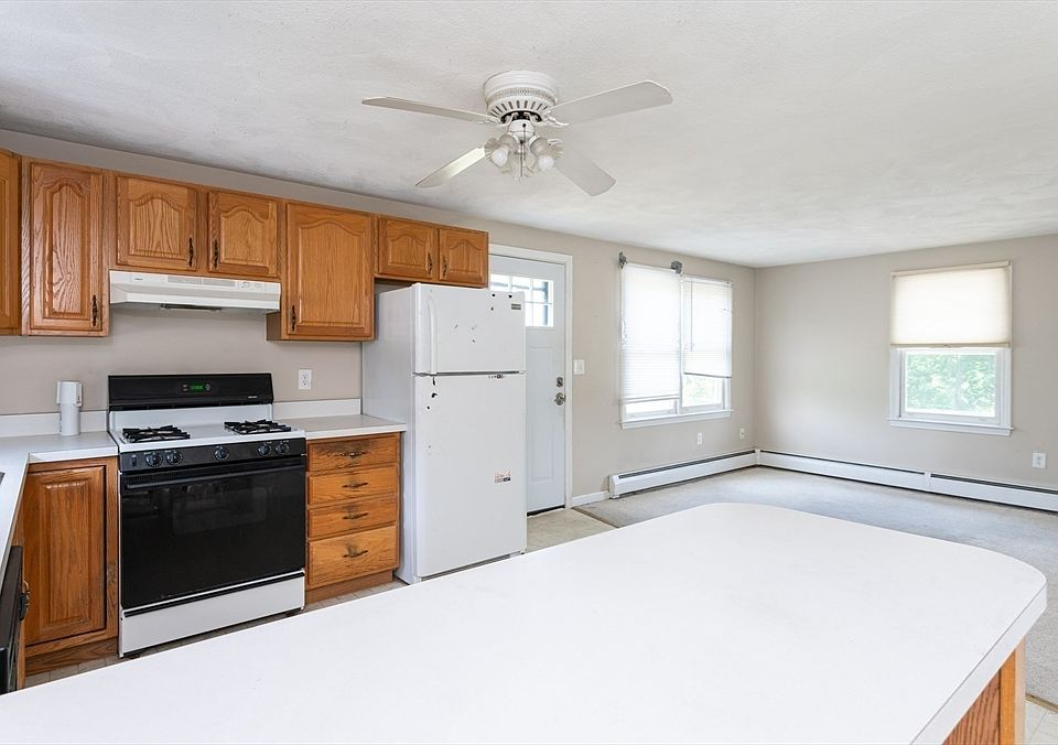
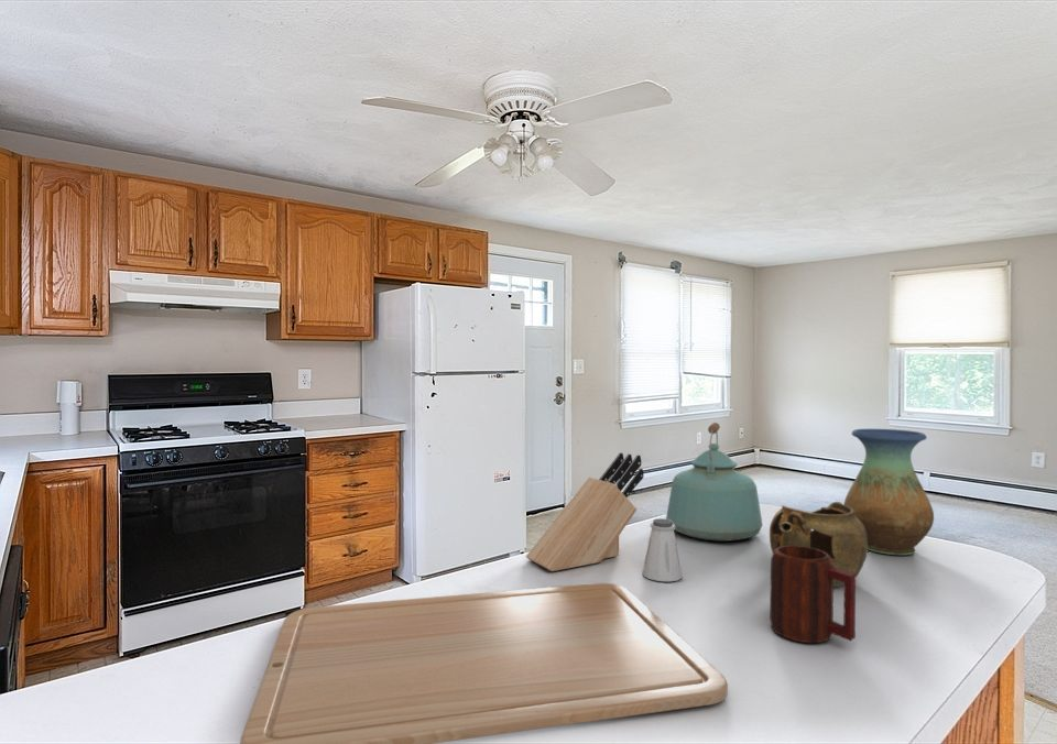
+ knife block [525,451,645,572]
+ teapot [769,501,869,588]
+ saltshaker [642,517,684,582]
+ chopping board [239,582,729,744]
+ vase [843,428,935,556]
+ mug [769,546,857,644]
+ kettle [665,422,764,543]
